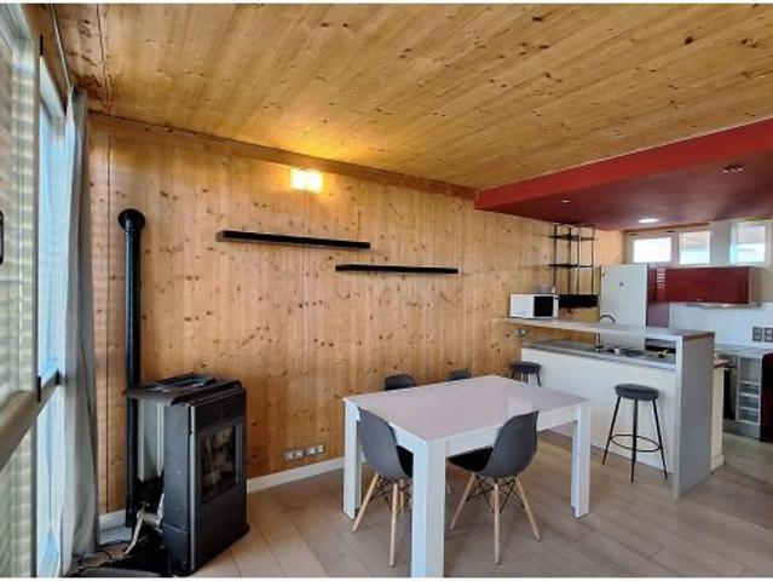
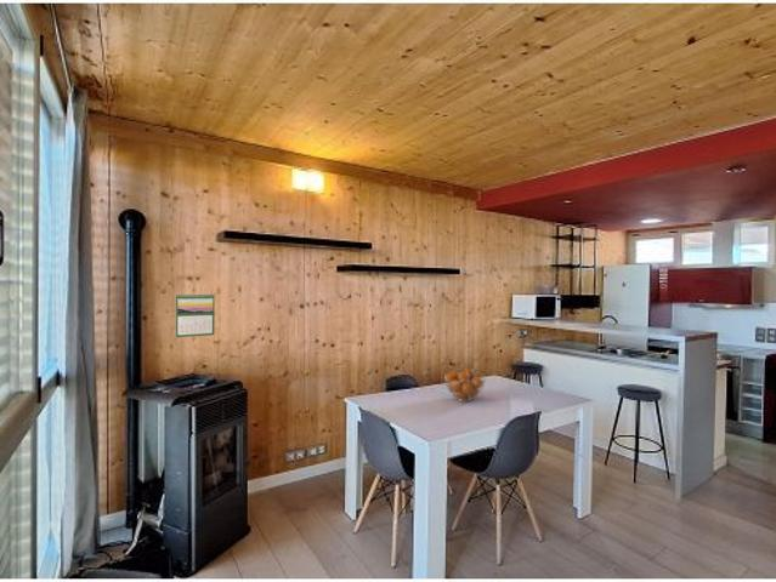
+ fruit basket [443,367,487,403]
+ calendar [175,292,216,338]
